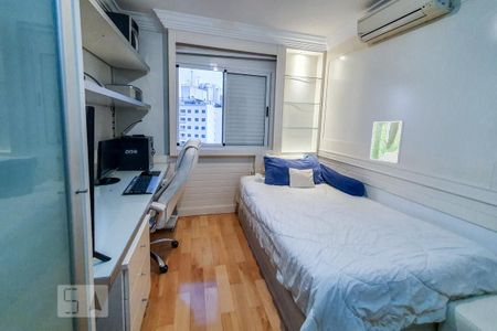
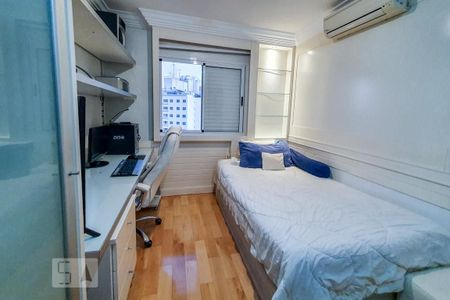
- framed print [369,120,405,164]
